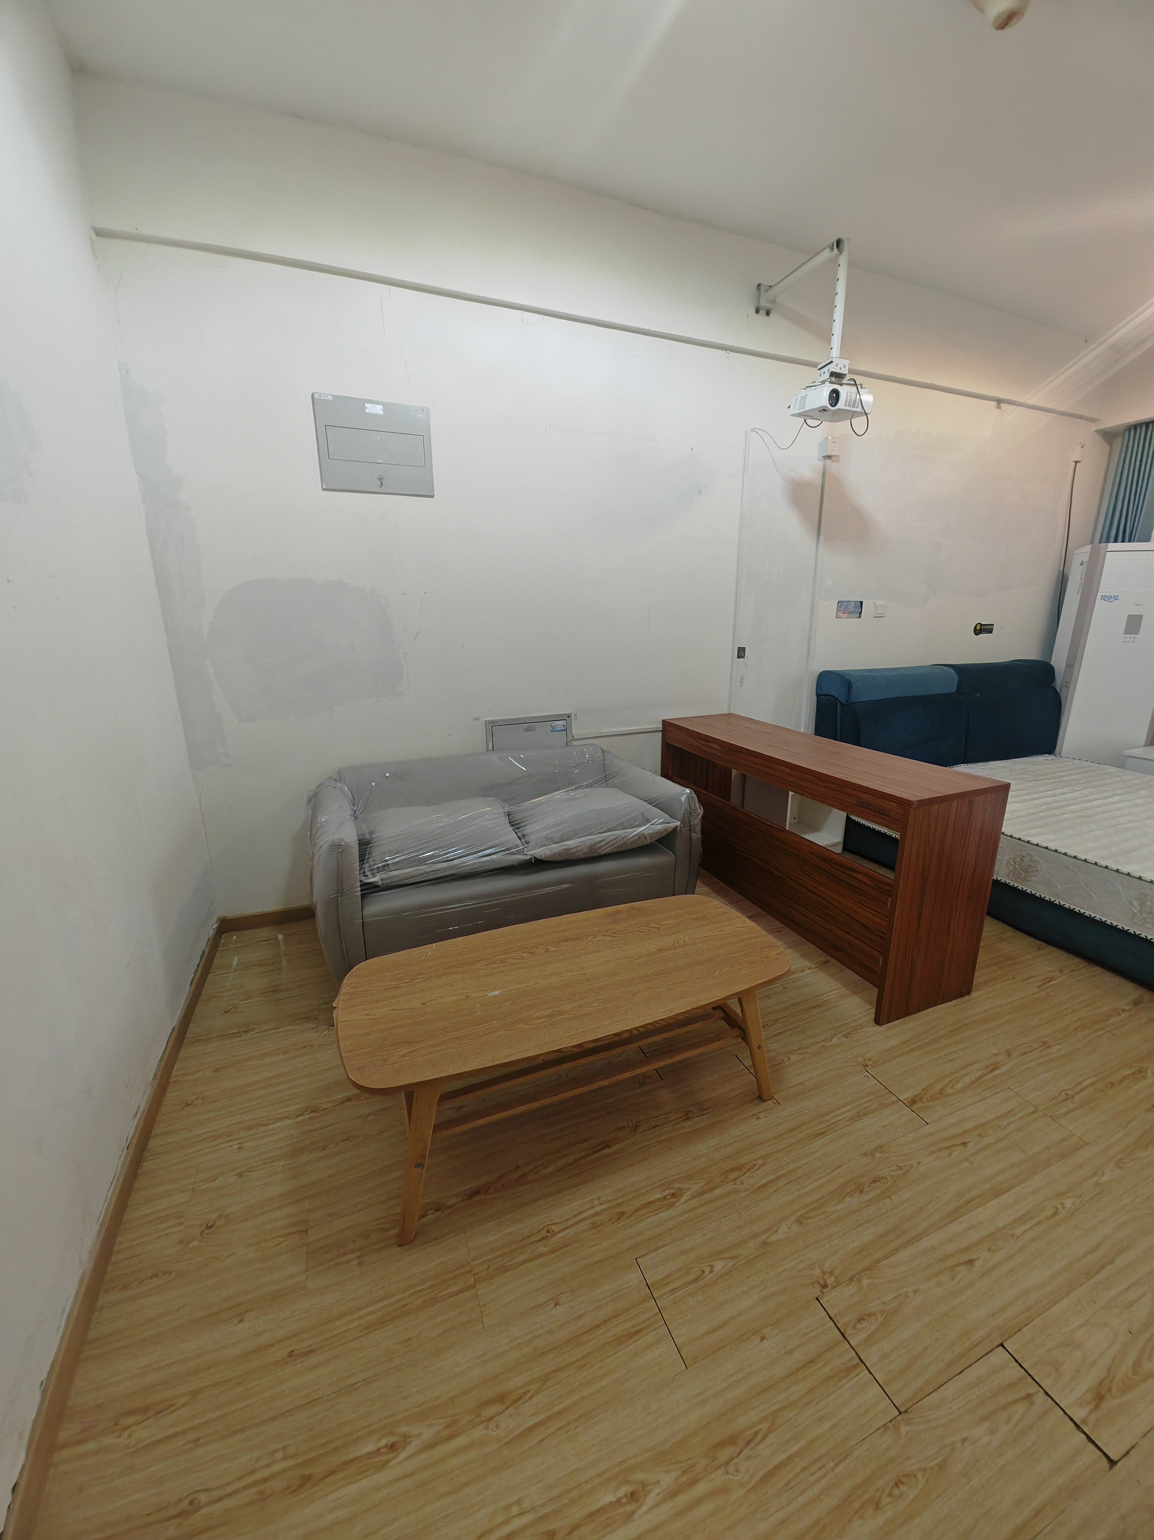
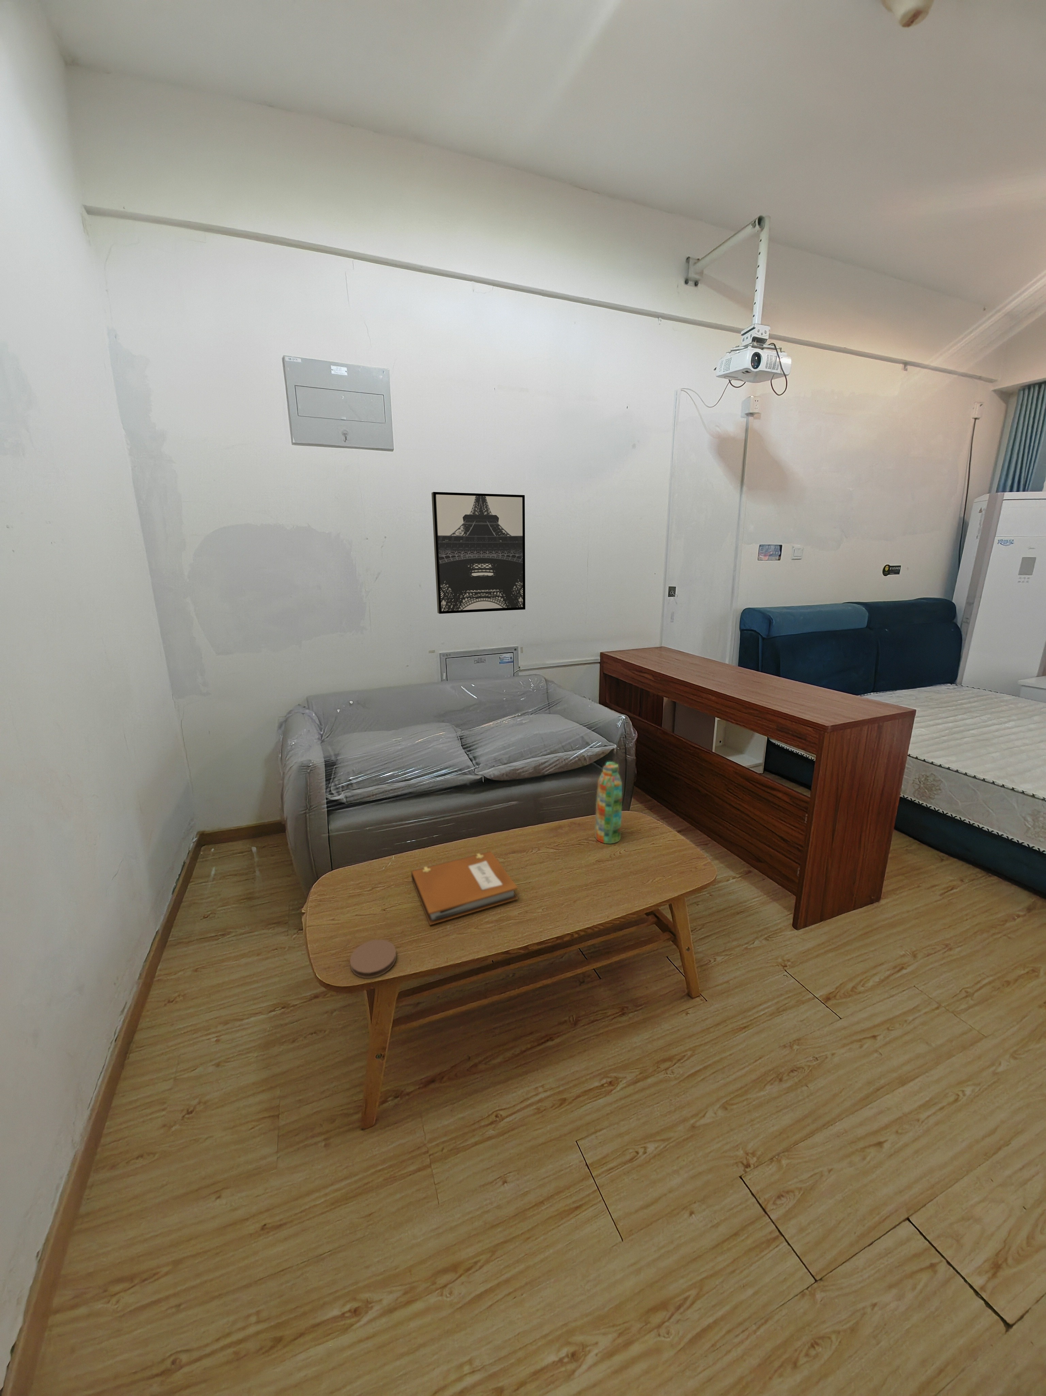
+ water bottle [594,762,622,844]
+ wall art [431,491,525,614]
+ coaster [349,940,397,978]
+ notebook [411,851,519,926]
